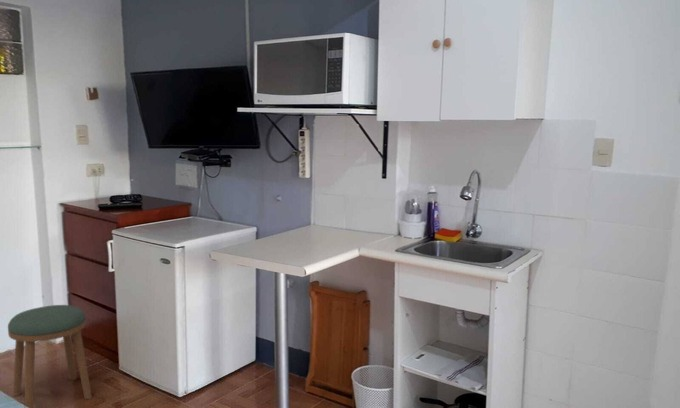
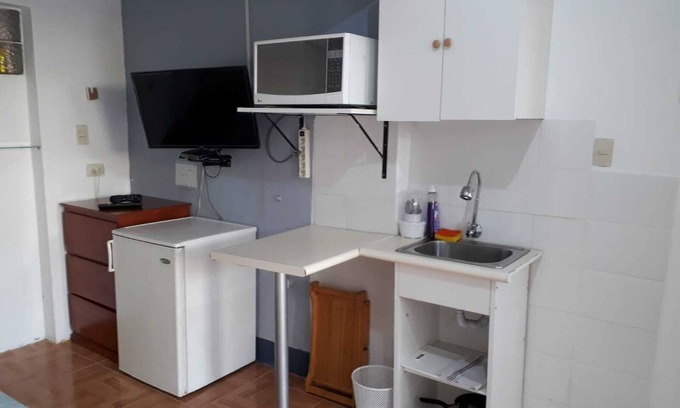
- stool [7,304,93,408]
